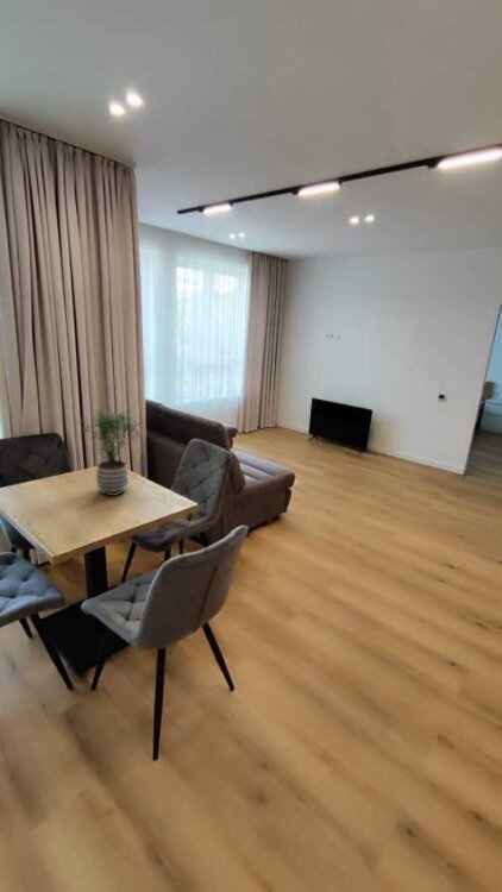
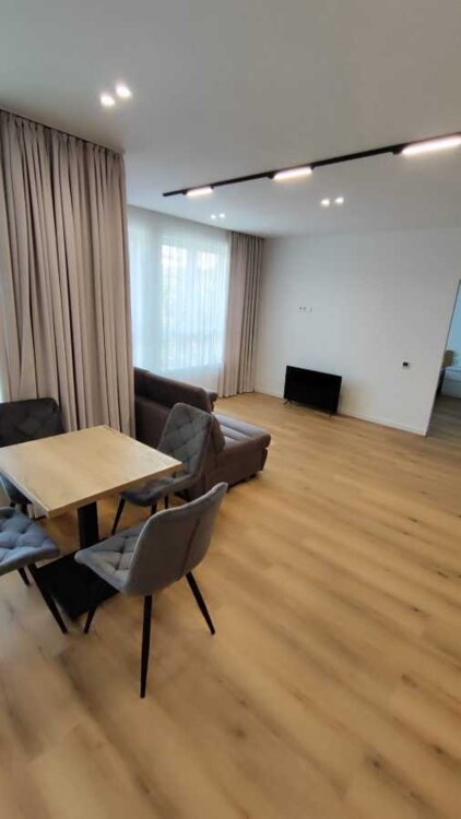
- potted plant [79,408,145,497]
